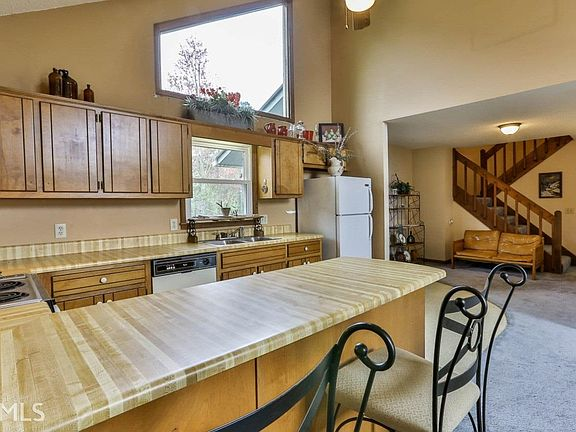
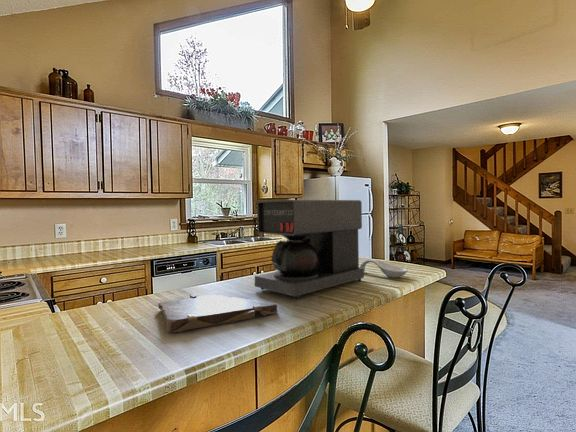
+ coffee maker [254,199,365,300]
+ cutting board [157,293,278,333]
+ spoon rest [359,259,408,279]
